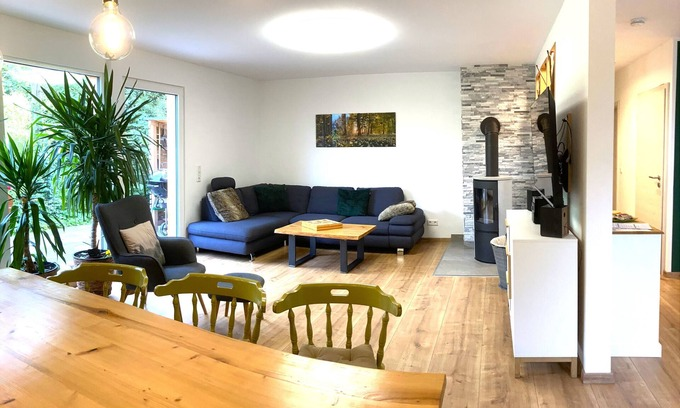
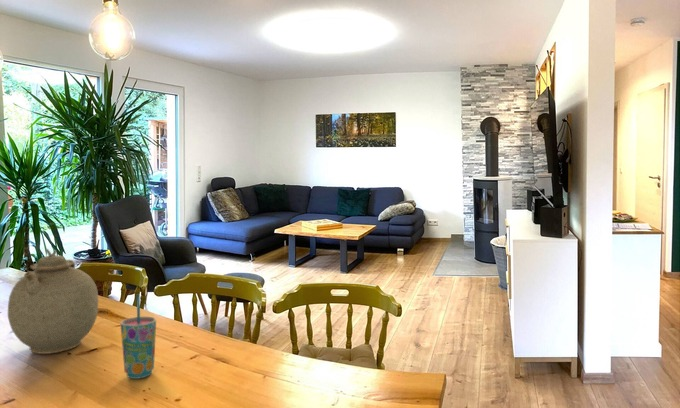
+ cup [120,293,157,380]
+ teapot [7,248,99,355]
